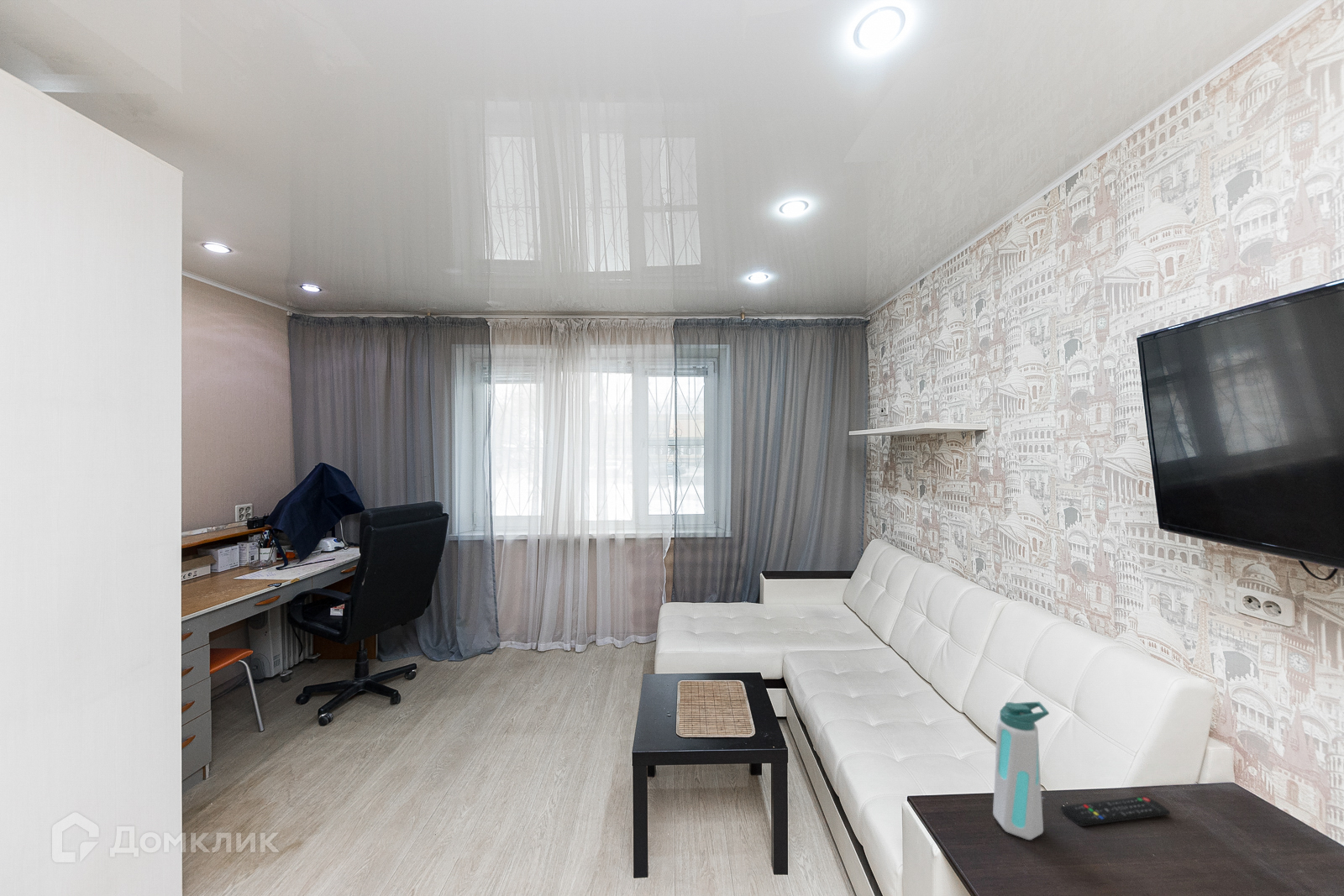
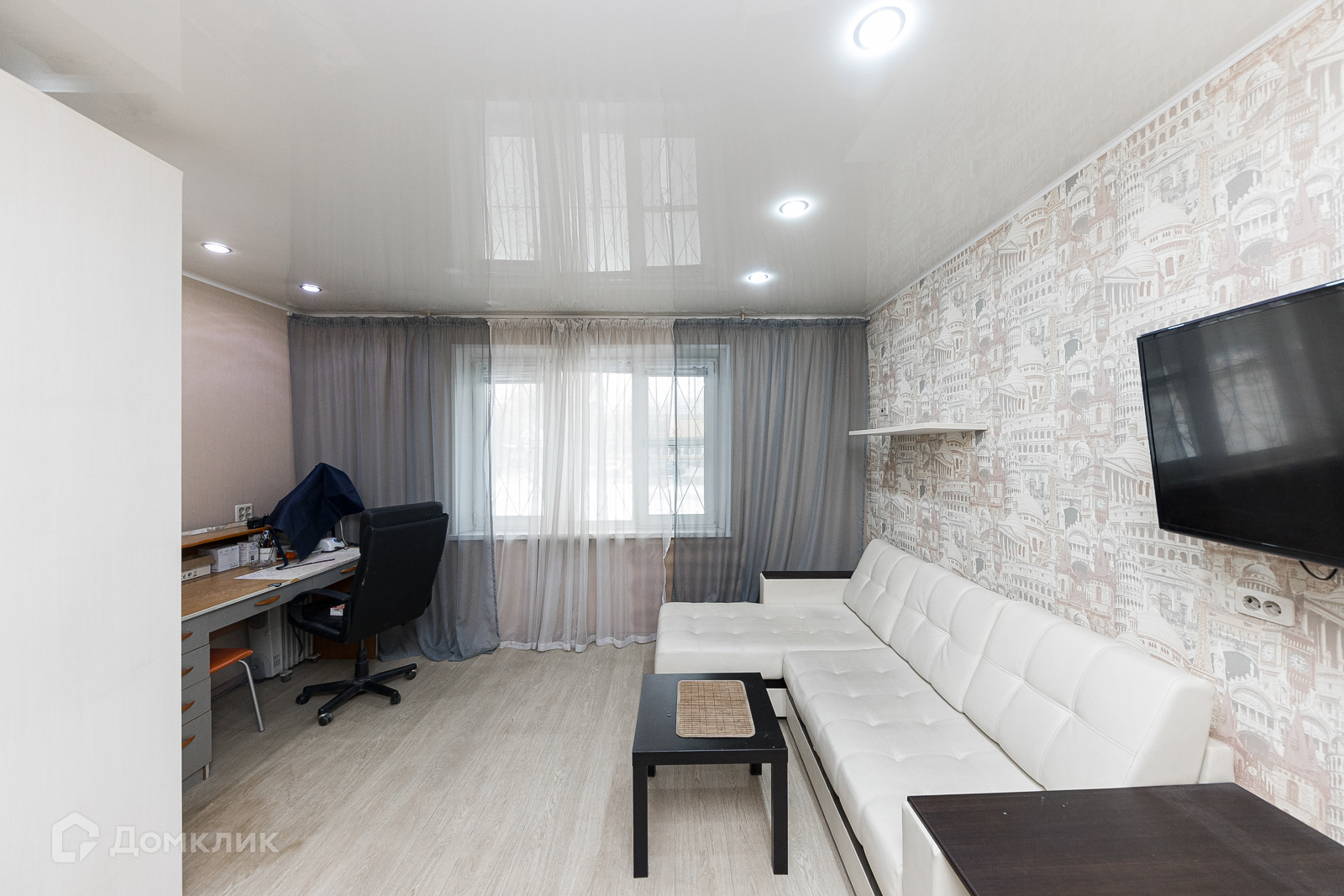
- remote control [1060,795,1171,827]
- water bottle [992,701,1050,841]
